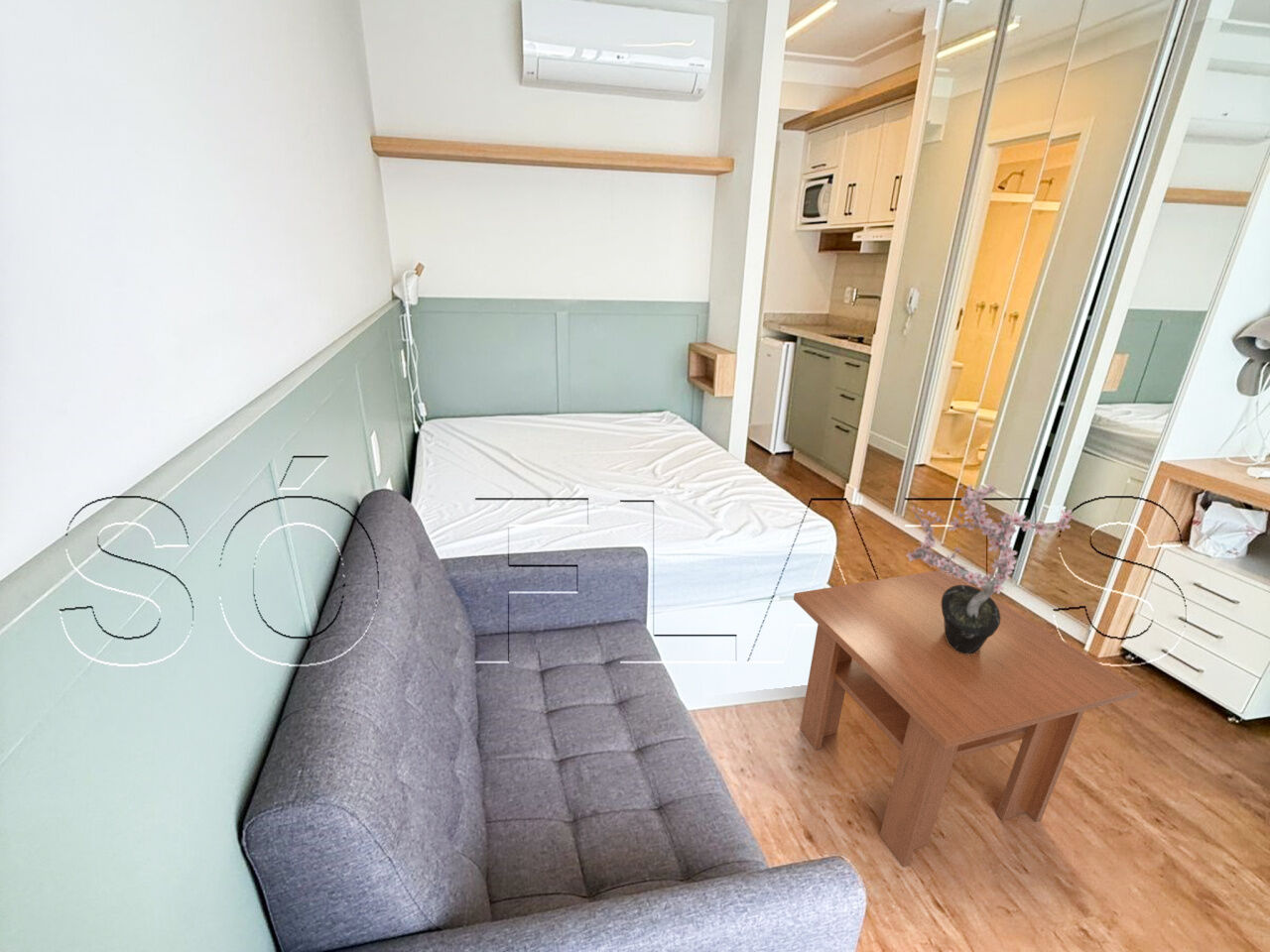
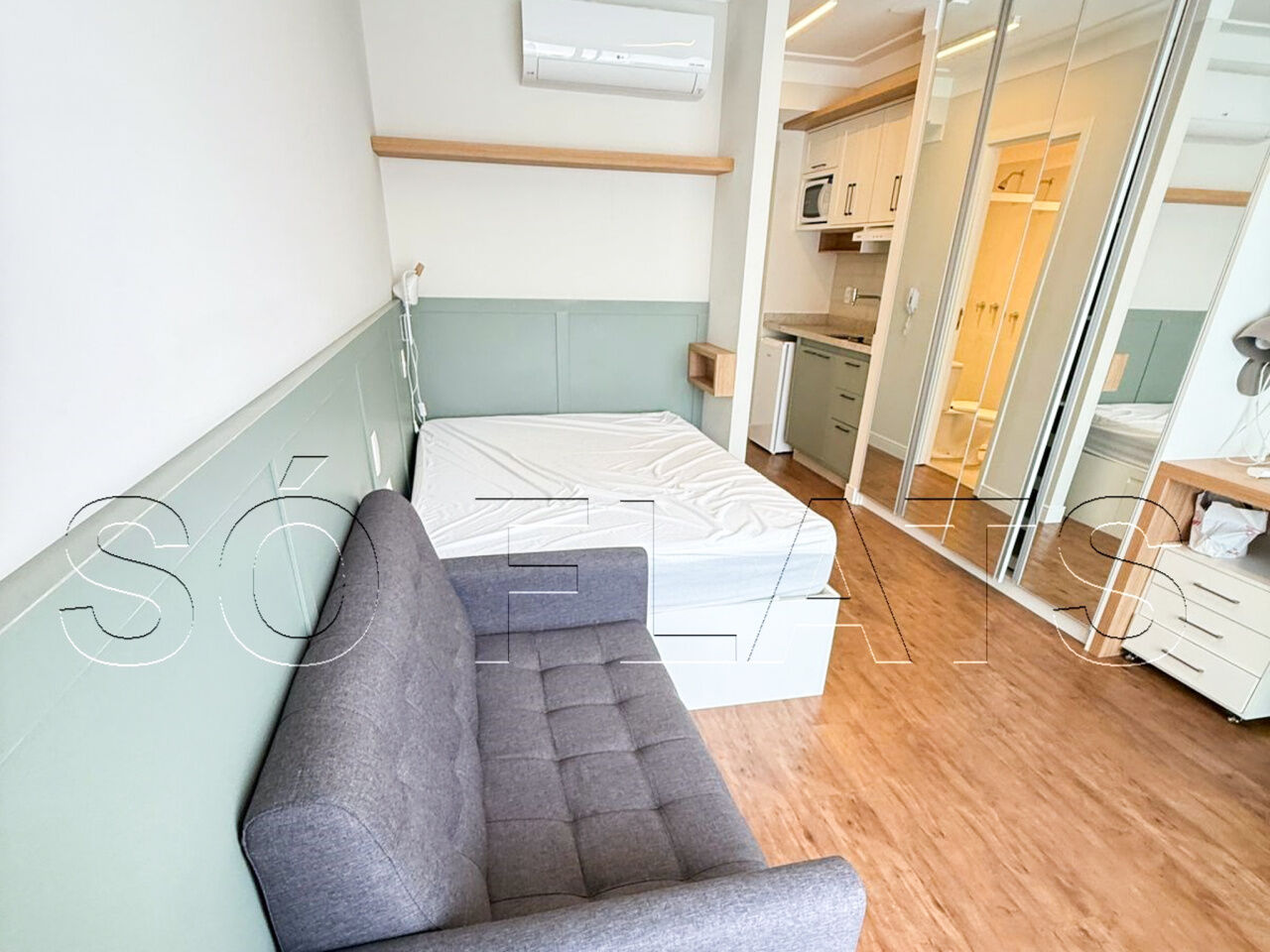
- potted plant [906,481,1076,655]
- coffee table [793,569,1141,868]
